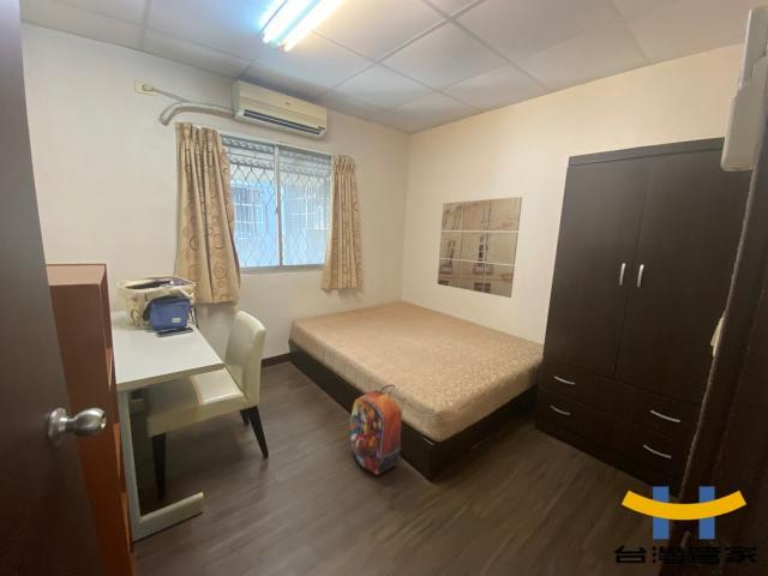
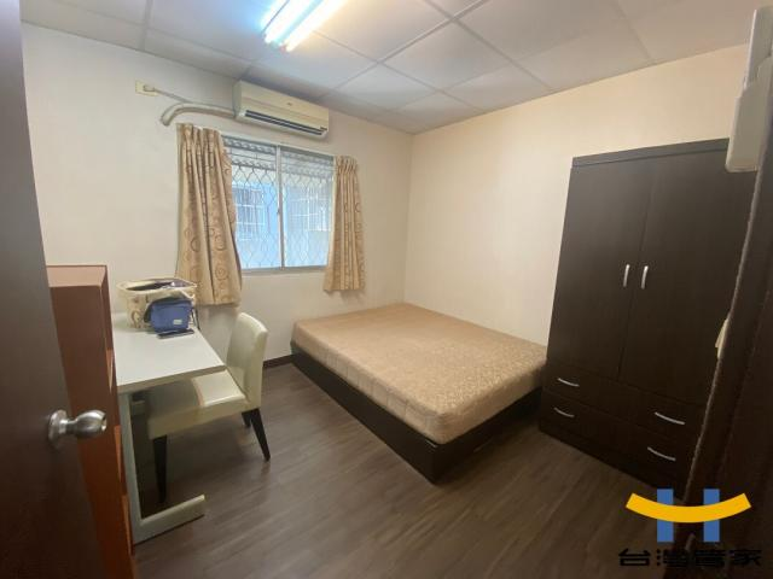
- wall art [437,196,523,299]
- backpack [348,384,403,476]
